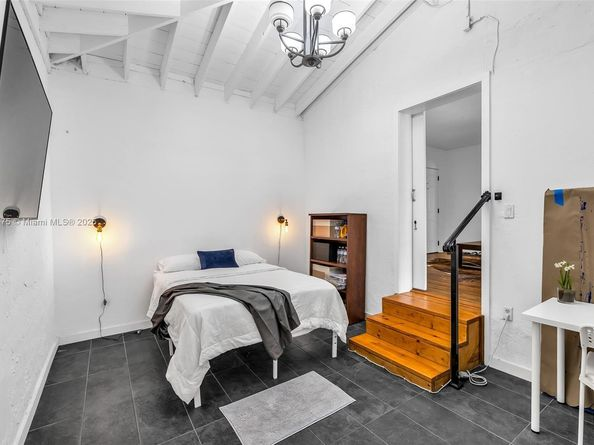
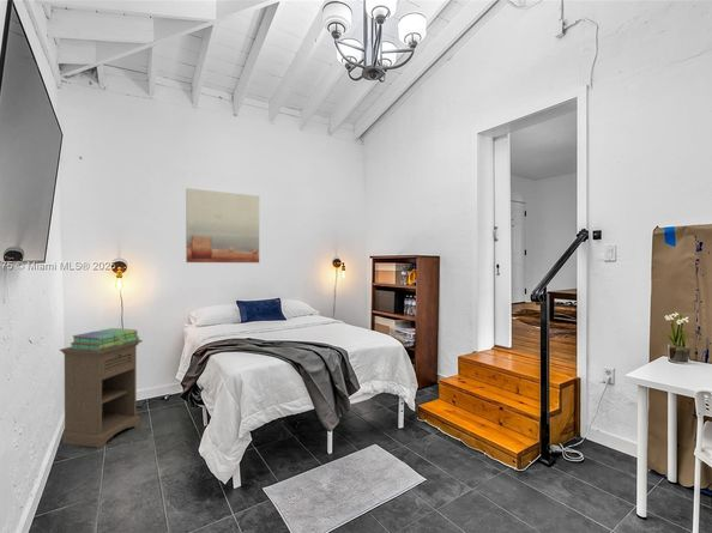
+ nightstand [59,339,144,449]
+ wall art [185,187,260,264]
+ stack of books [70,327,140,351]
